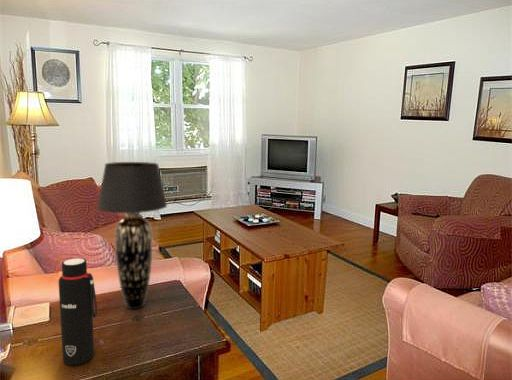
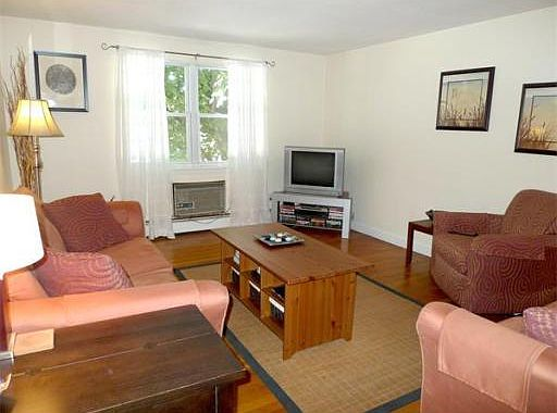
- table lamp [96,161,168,310]
- water bottle [58,257,98,366]
